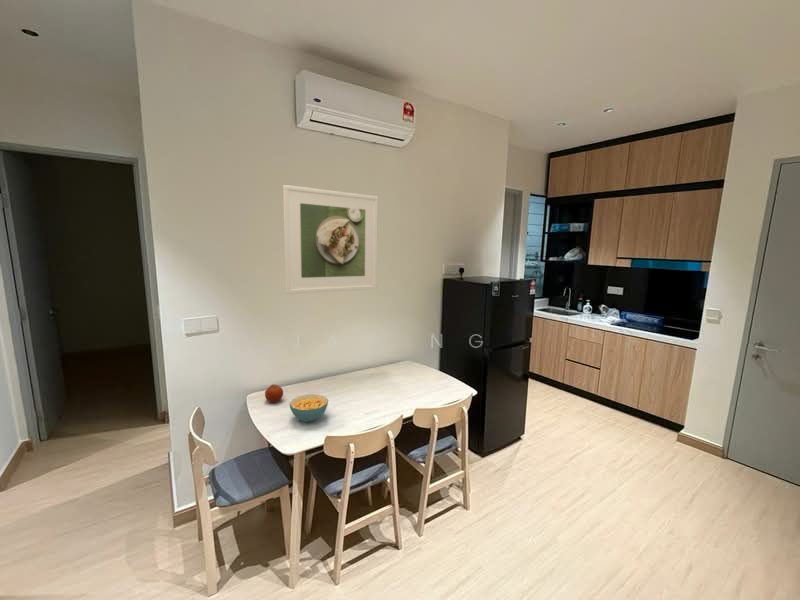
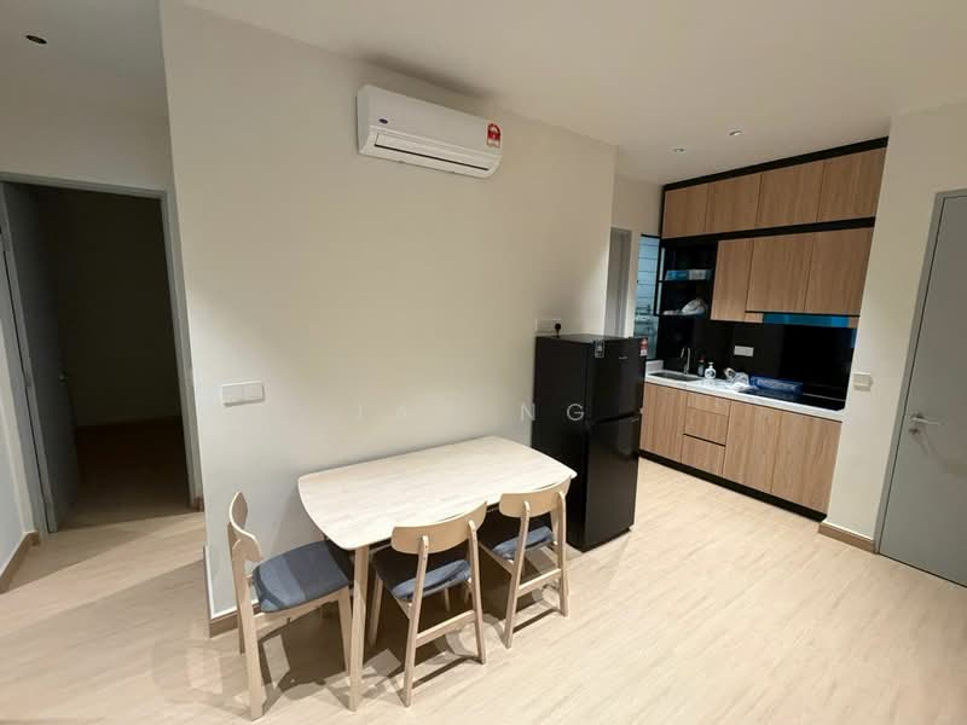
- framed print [282,184,379,295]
- fruit [264,383,284,403]
- cereal bowl [289,393,329,423]
